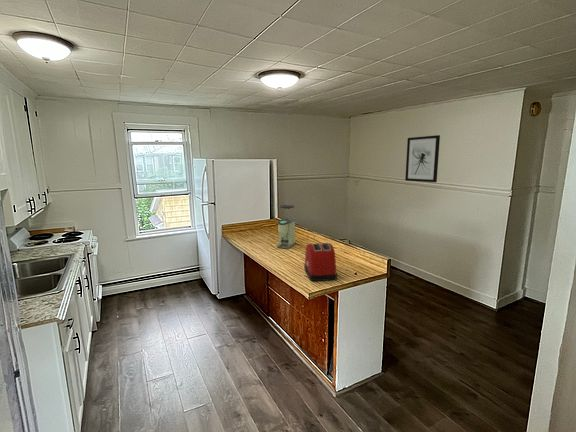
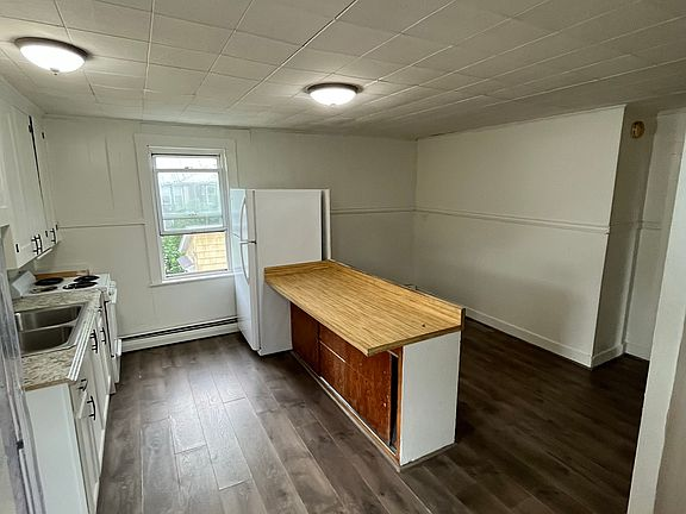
- toaster [303,242,338,282]
- wall art [404,134,441,183]
- coffee grinder [276,204,297,249]
